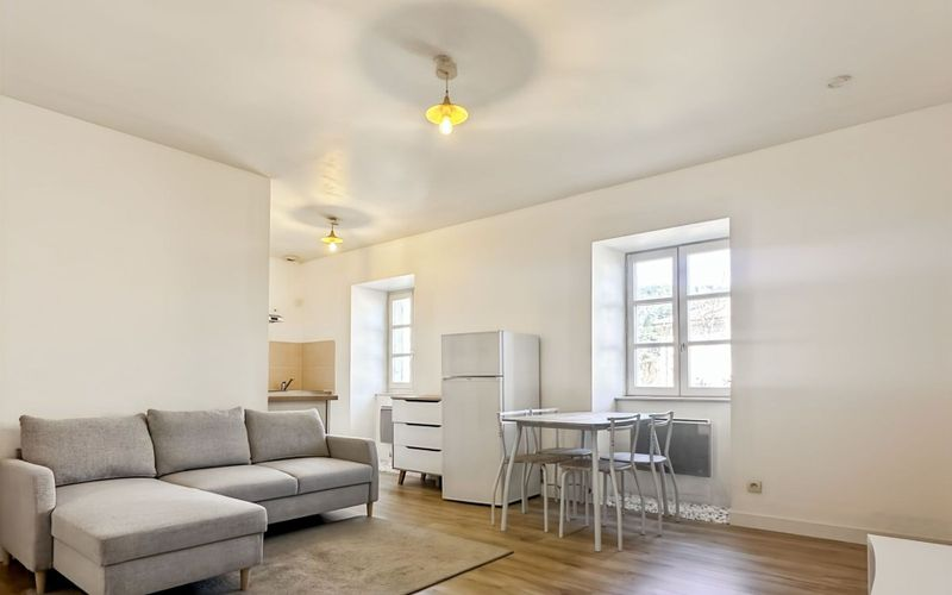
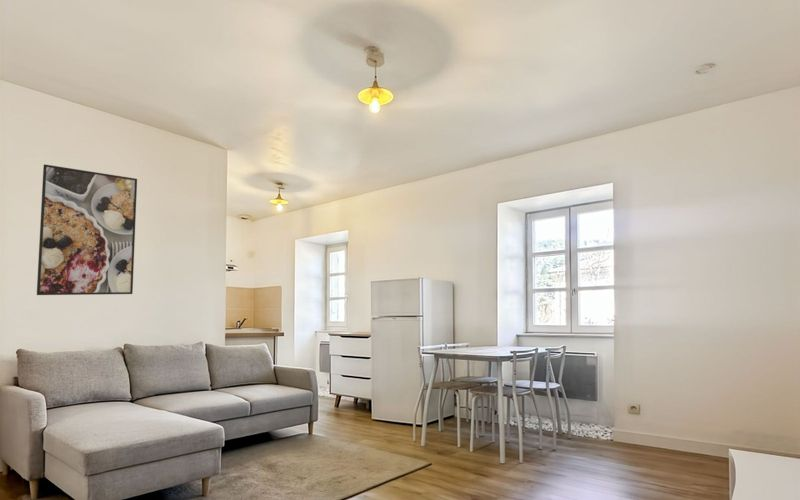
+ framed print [36,163,138,296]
